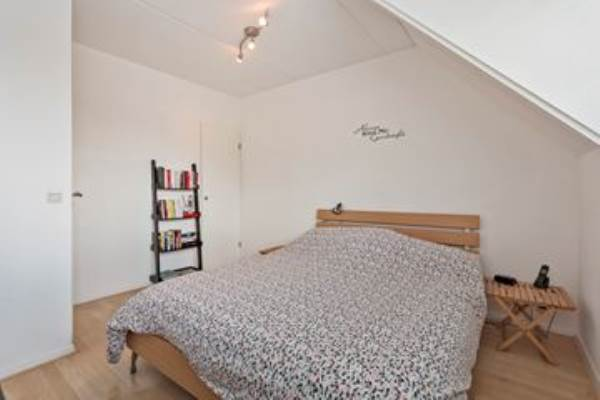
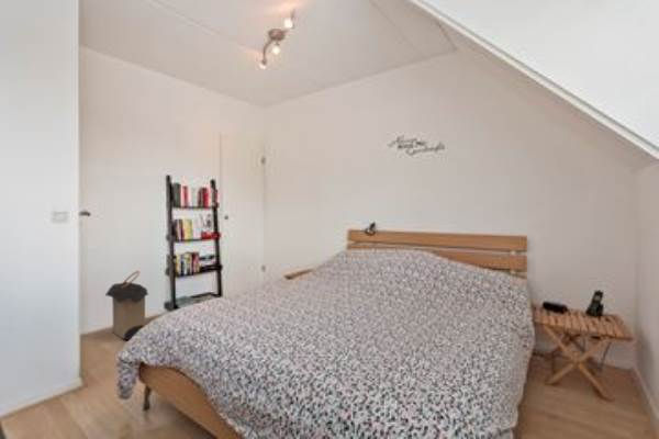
+ laundry hamper [104,270,150,341]
